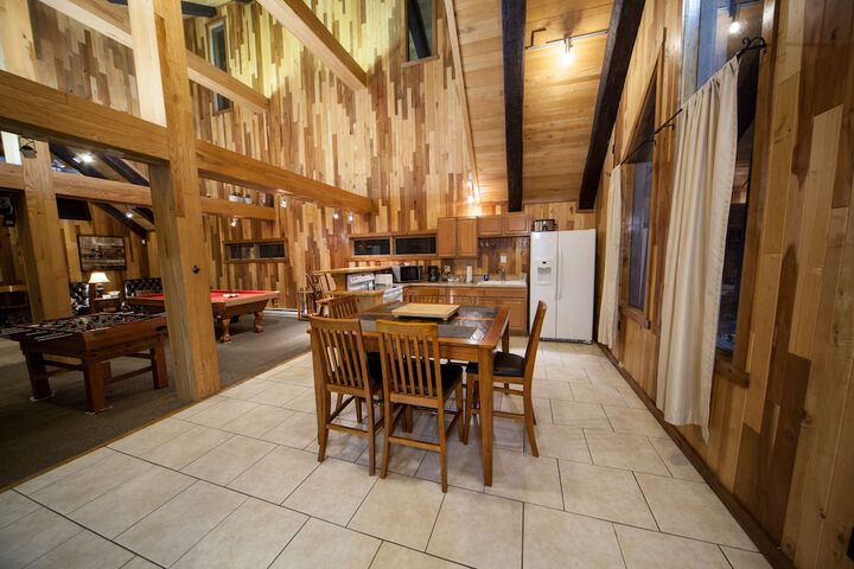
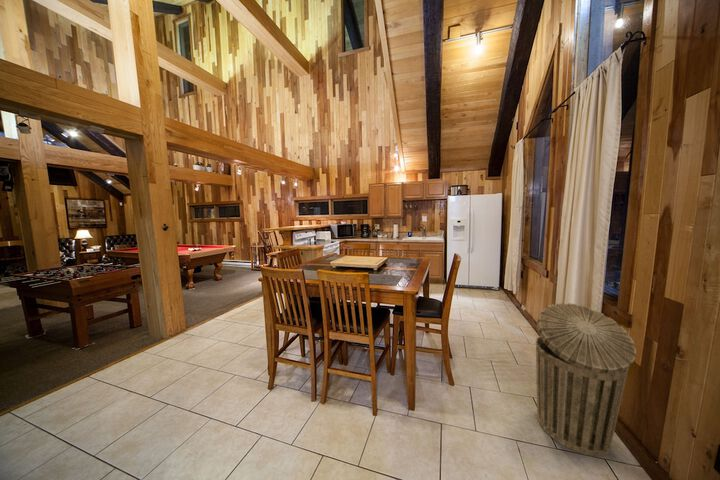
+ trash can [535,302,637,457]
